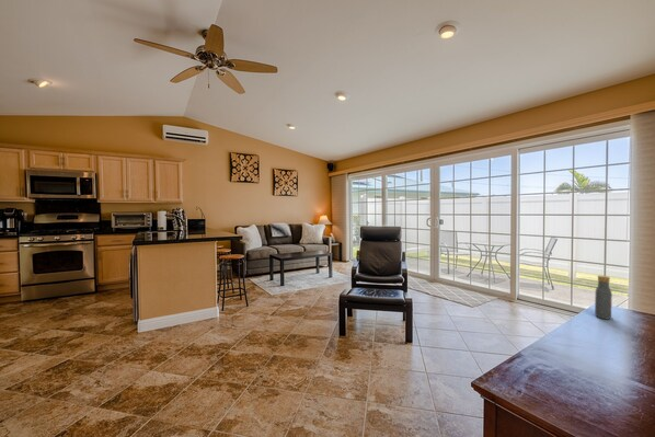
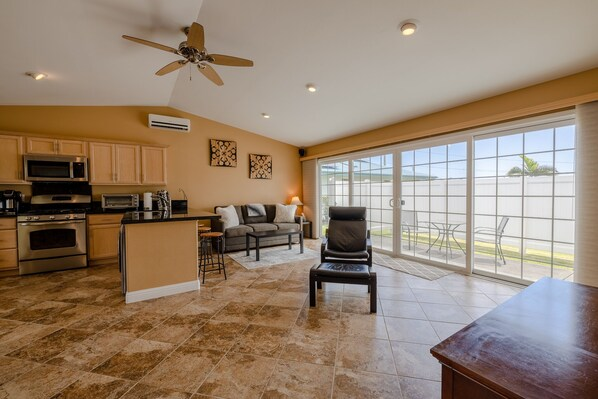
- vodka [594,275,613,321]
